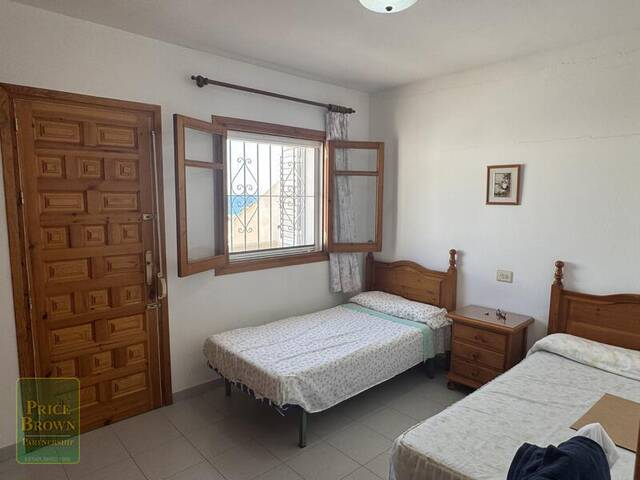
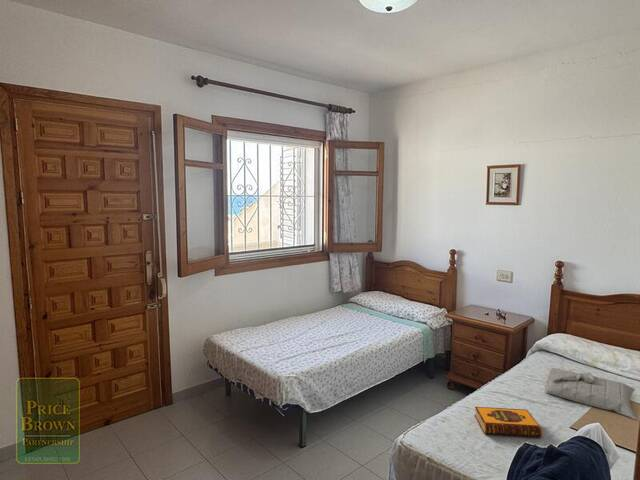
+ hardback book [473,406,543,438]
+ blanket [543,367,638,421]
